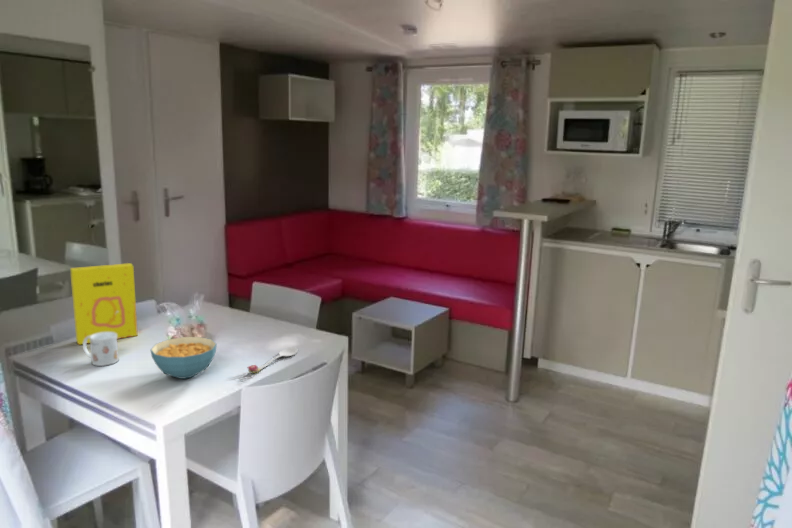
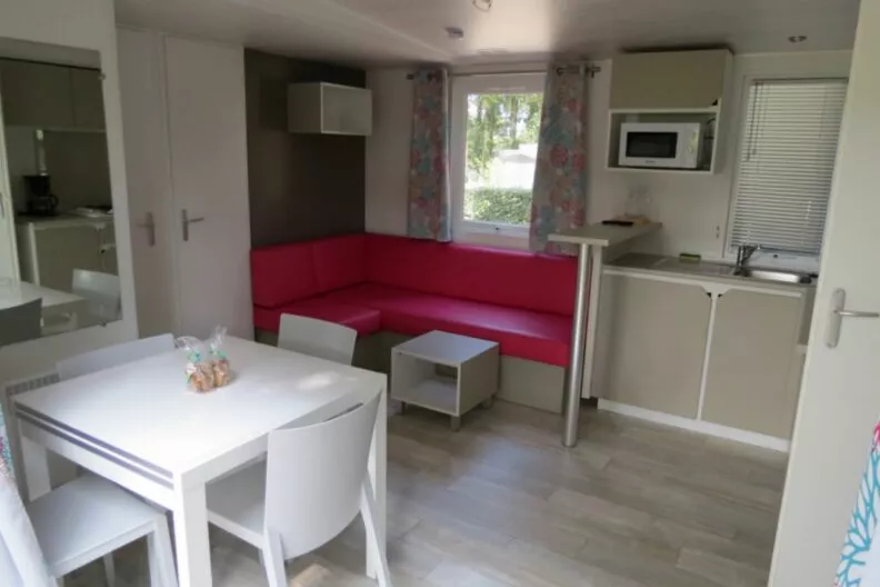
- spoon [246,346,299,374]
- cereal bowl [149,336,218,380]
- cereal box [69,262,139,346]
- mug [82,332,120,367]
